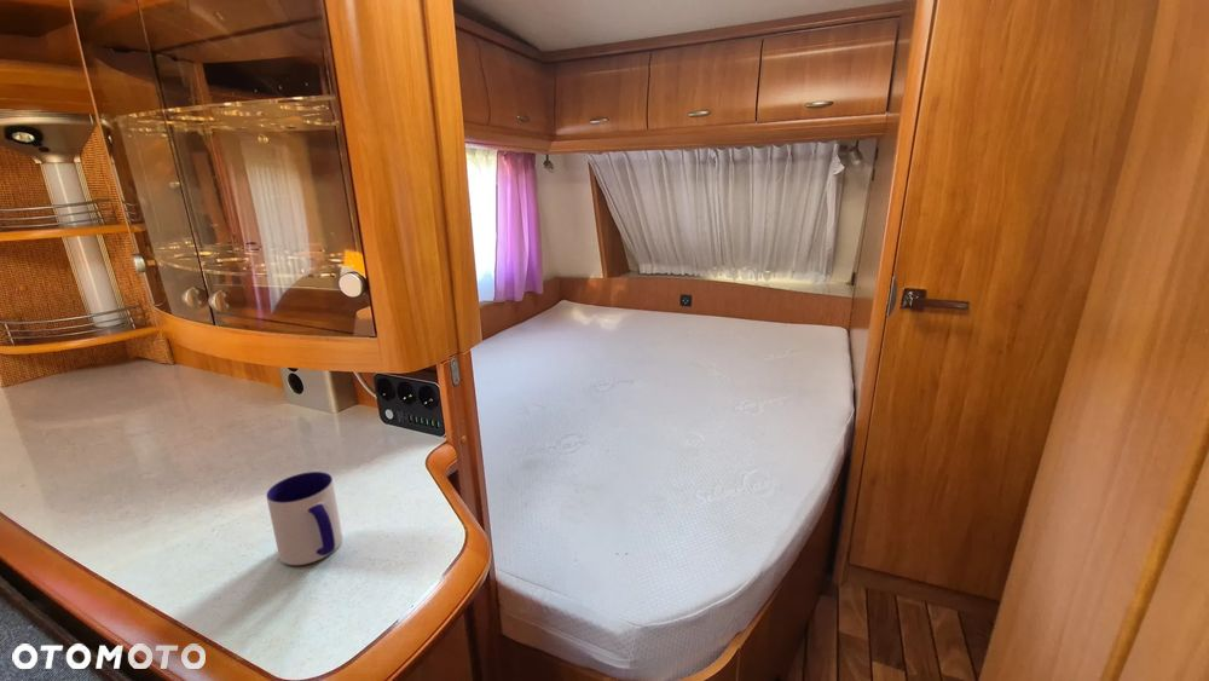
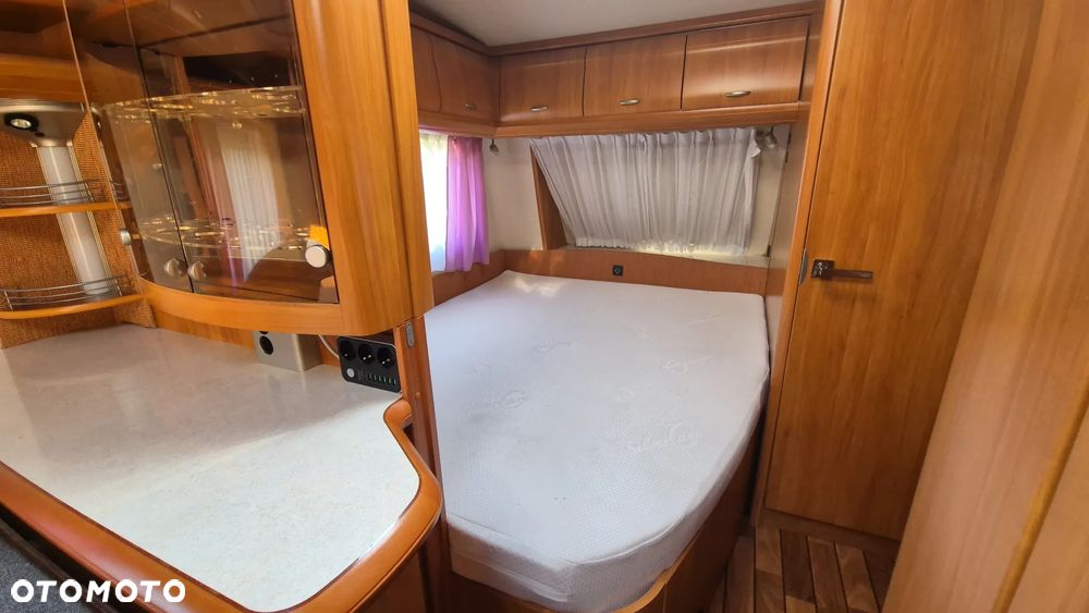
- mug [265,471,343,566]
